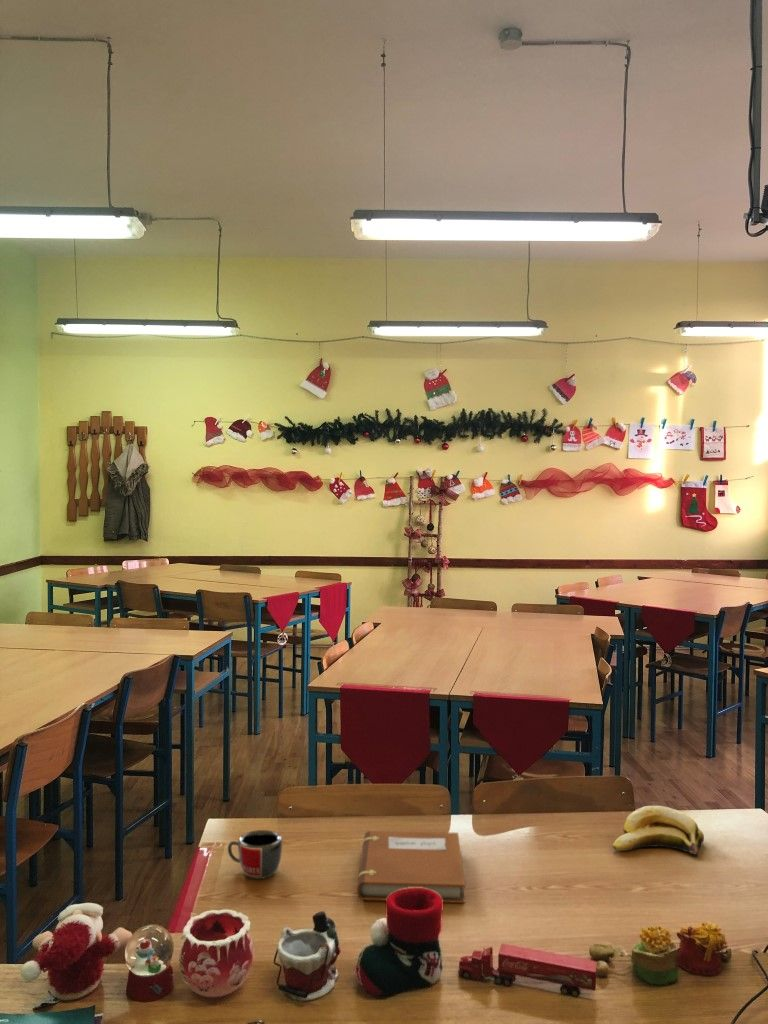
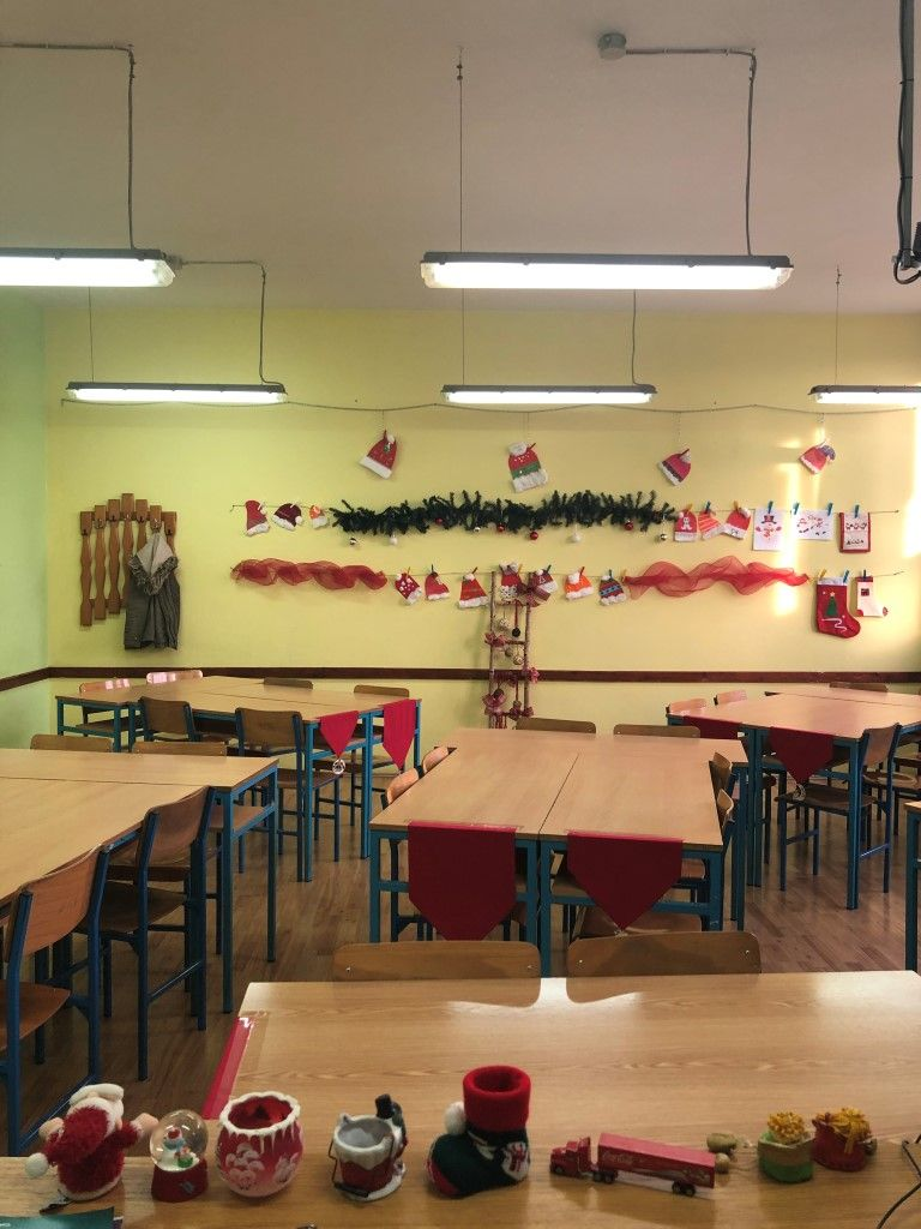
- banana [611,805,705,857]
- mug [227,829,283,880]
- notebook [356,830,466,904]
